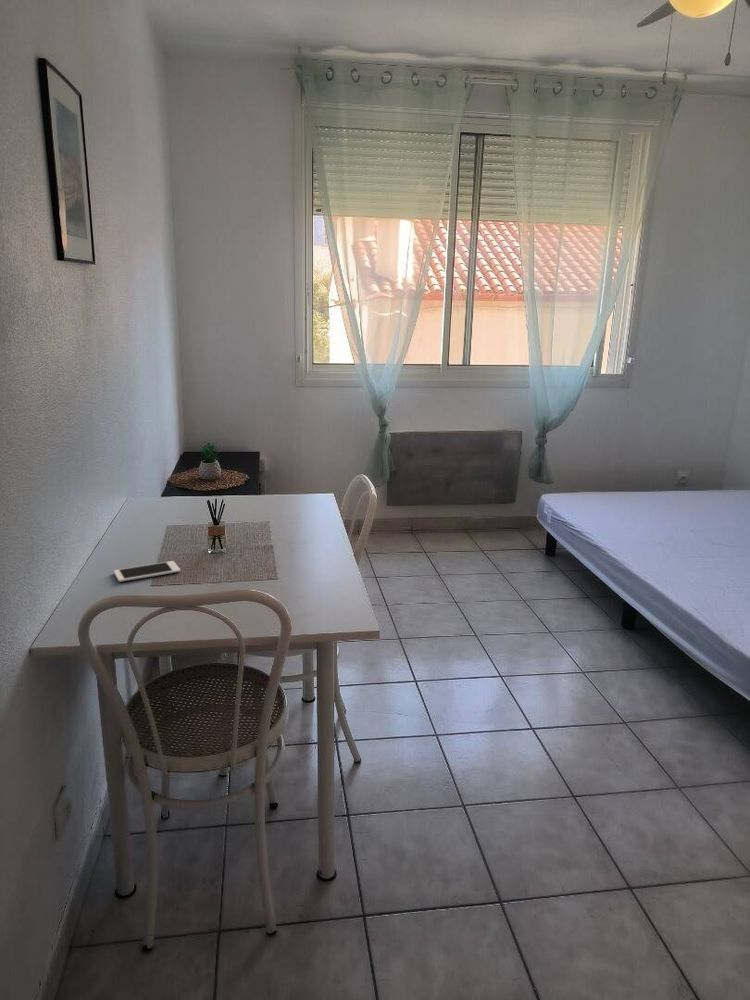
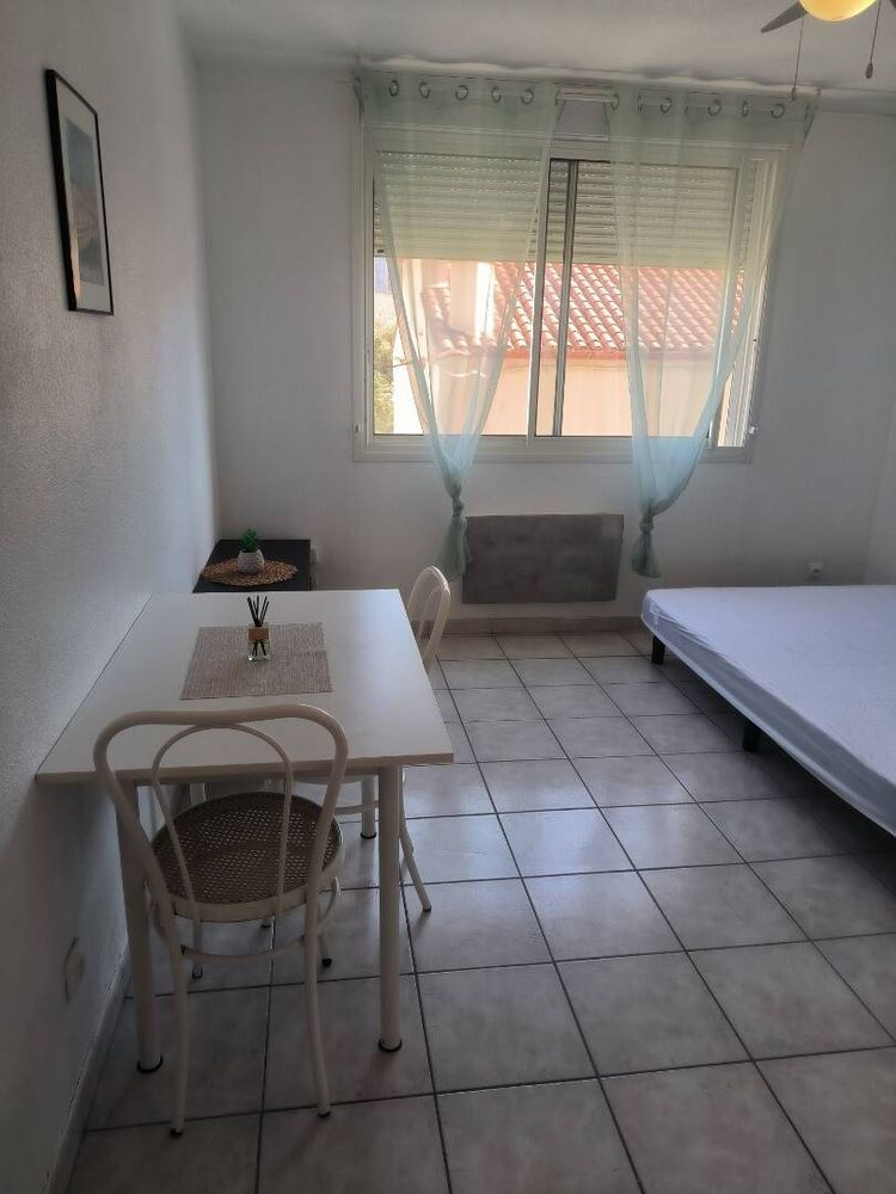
- cell phone [113,560,181,583]
